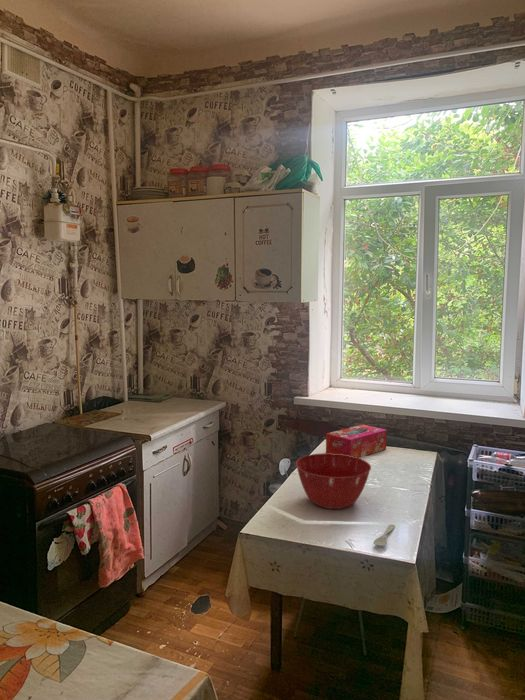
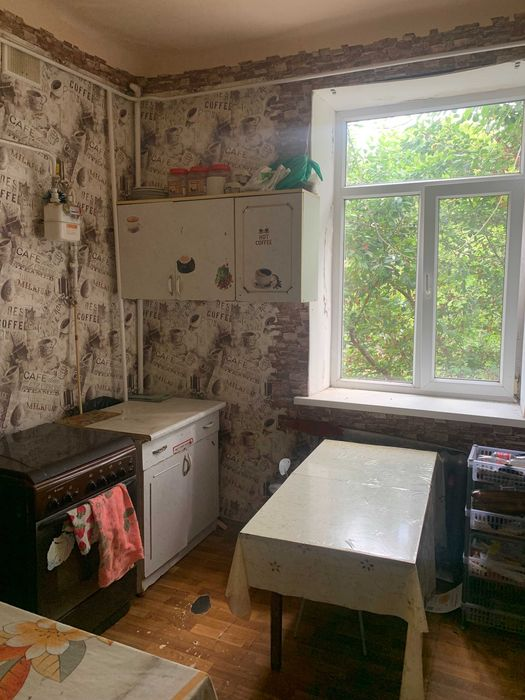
- tissue box [325,424,388,458]
- mixing bowl [295,452,372,510]
- spoon [373,524,396,547]
